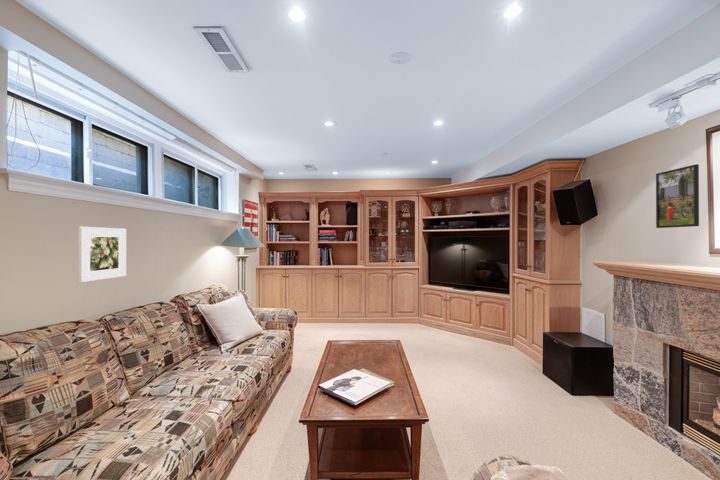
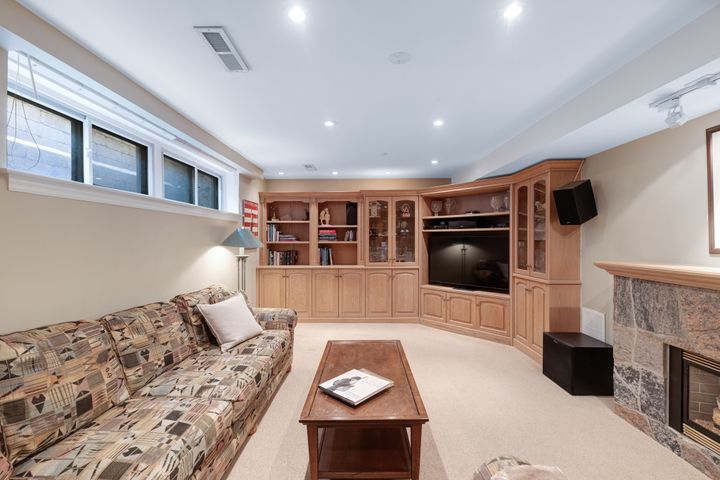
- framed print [78,226,127,283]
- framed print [655,163,700,229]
